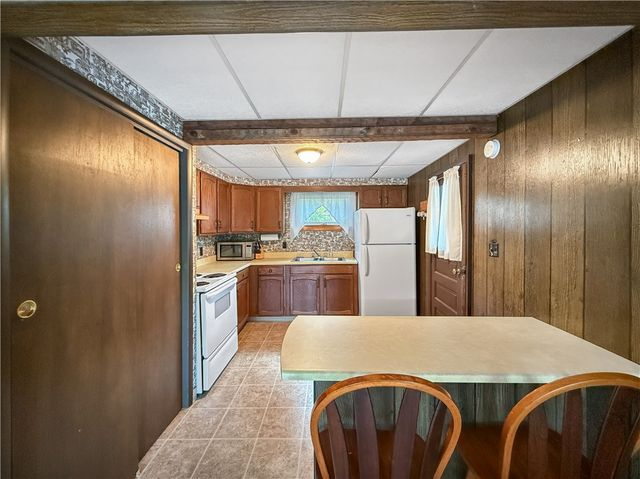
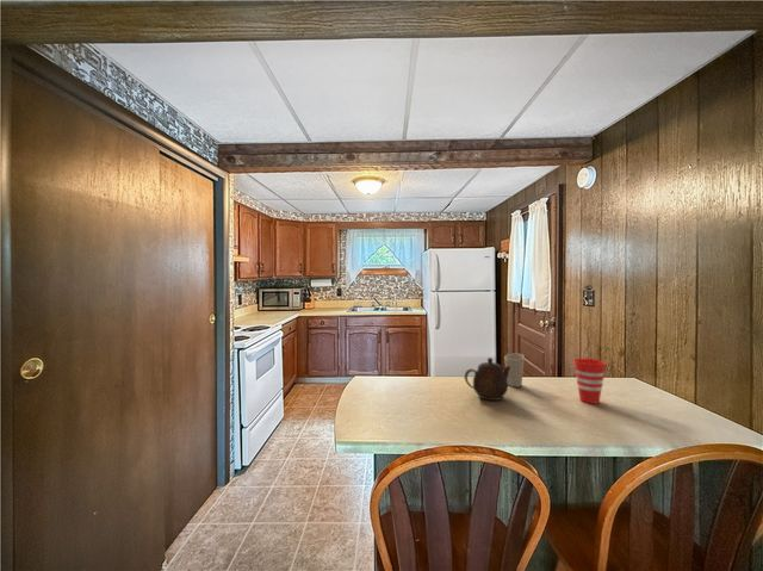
+ cup [572,358,607,404]
+ teapot [464,356,510,402]
+ cup [503,352,526,387]
